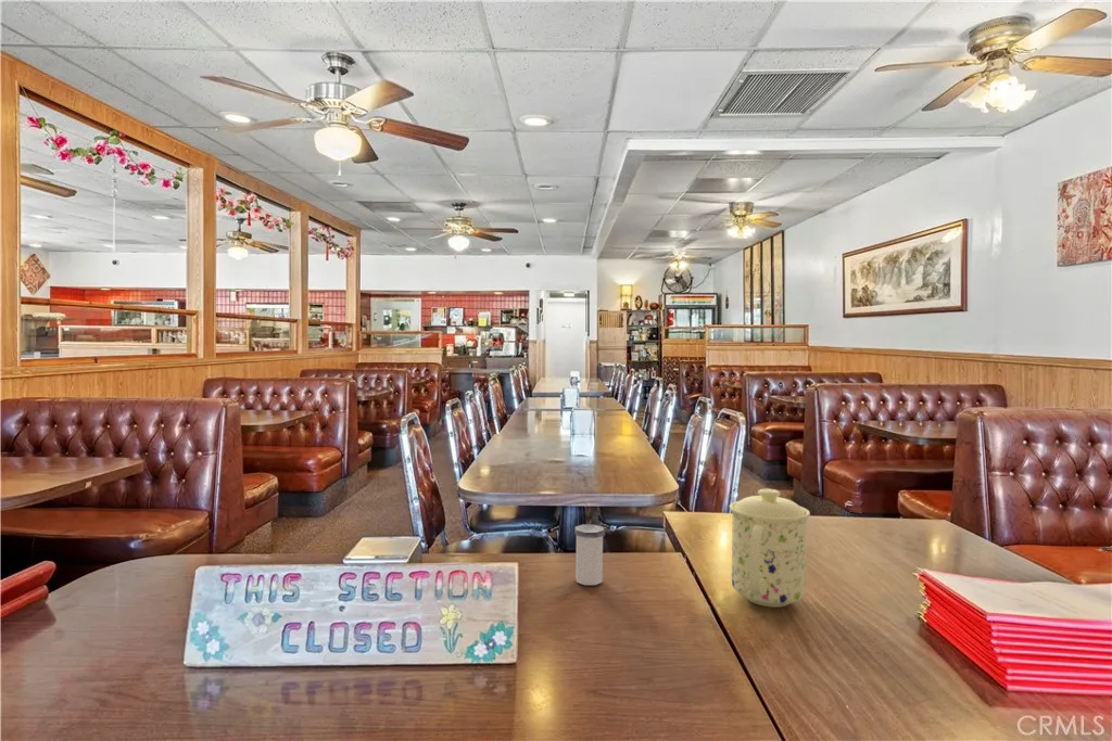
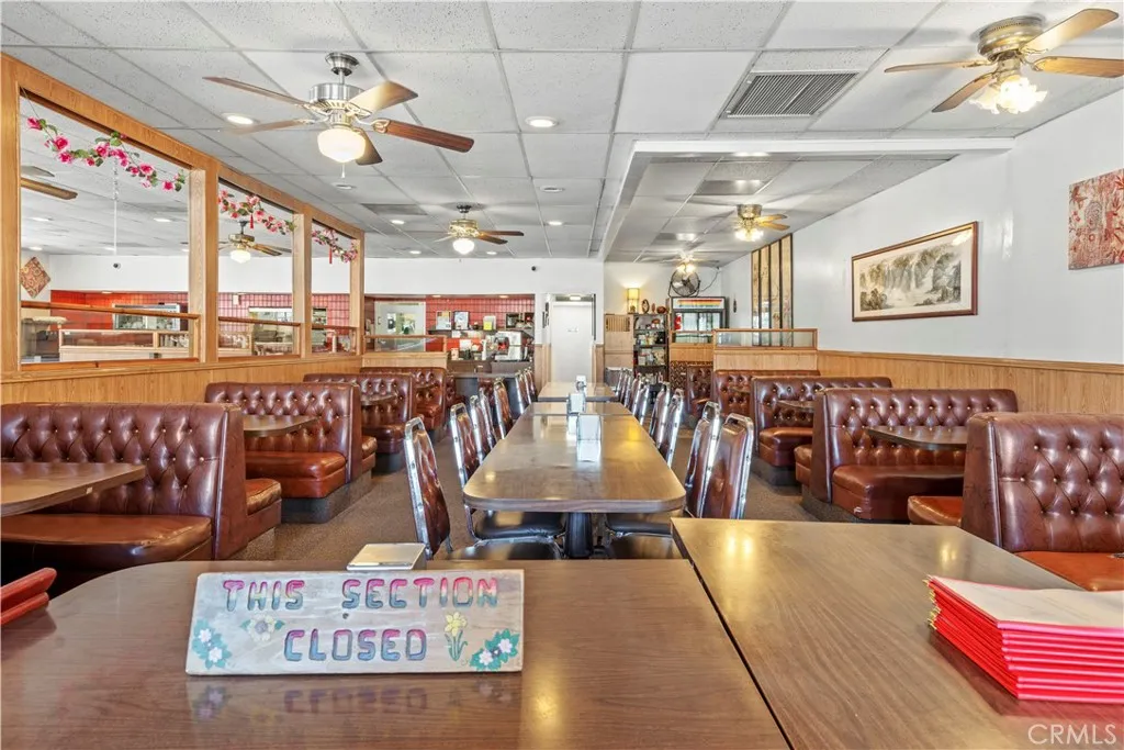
- salt shaker [574,523,605,586]
- mug [729,488,811,608]
